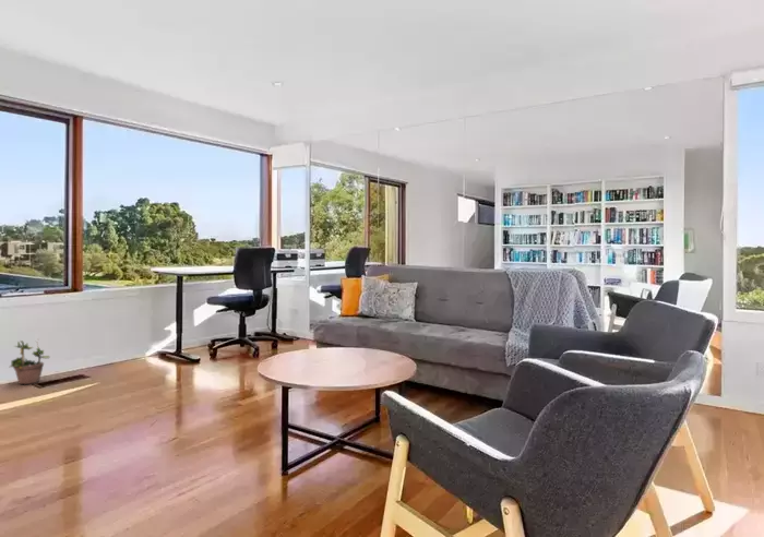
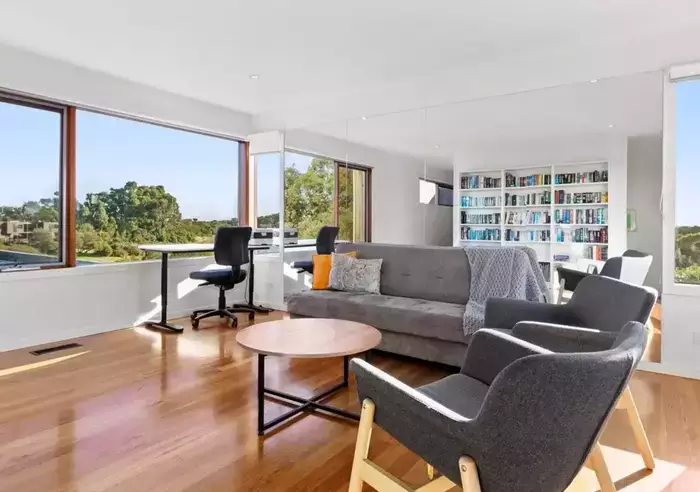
- potted plant [9,337,51,385]
